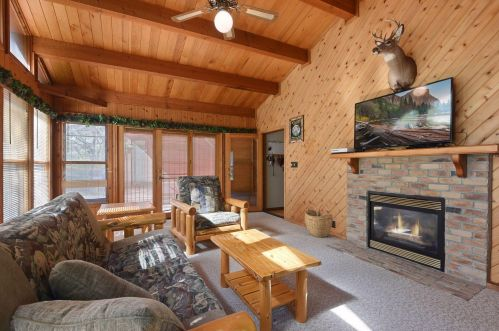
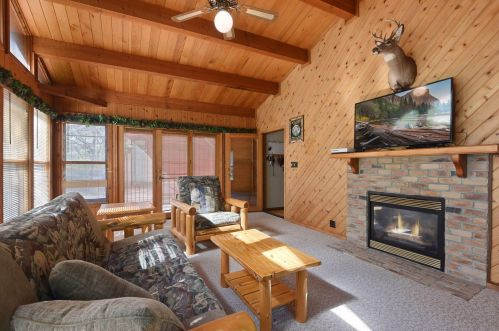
- woven basket [304,203,334,239]
